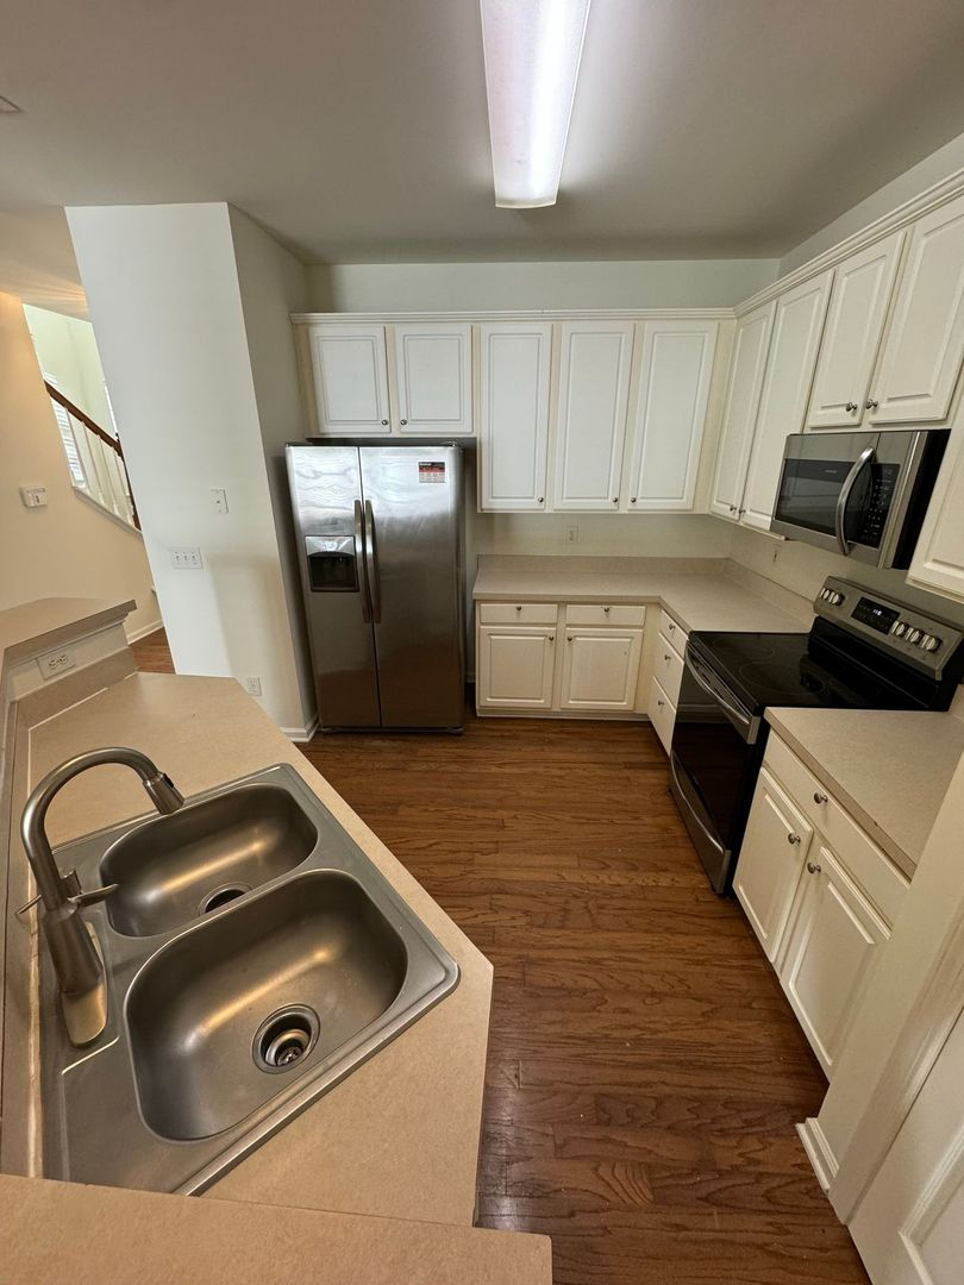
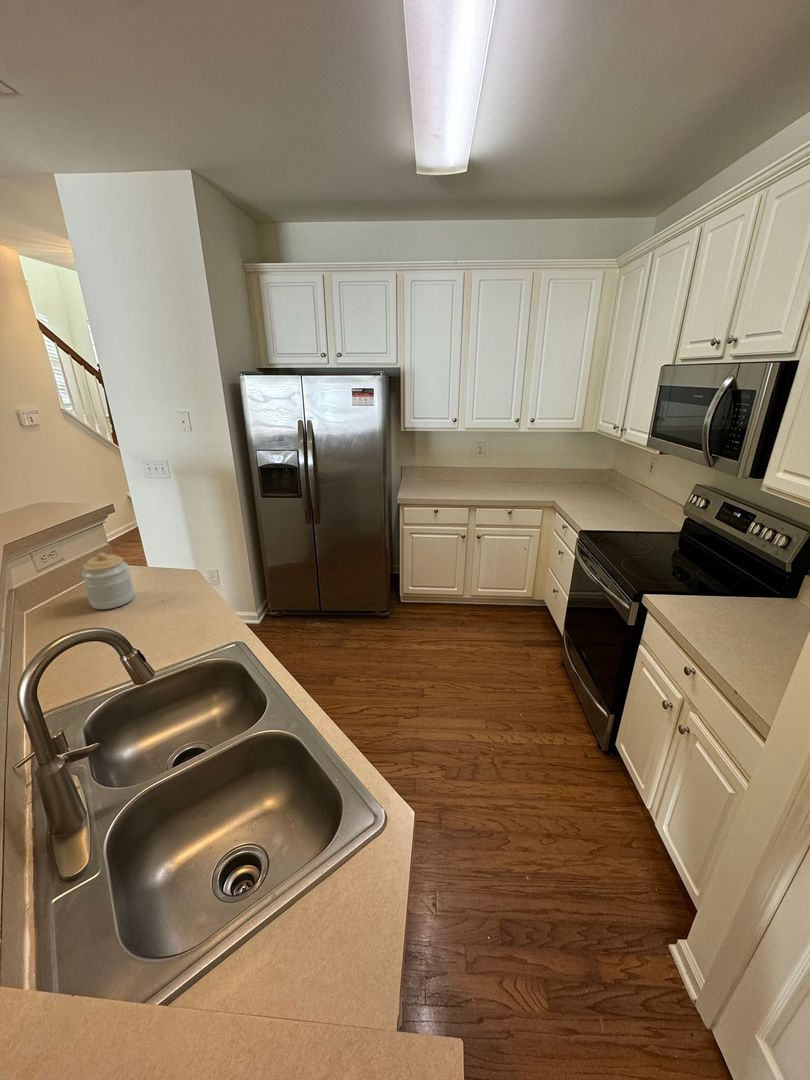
+ jar [80,552,135,610]
